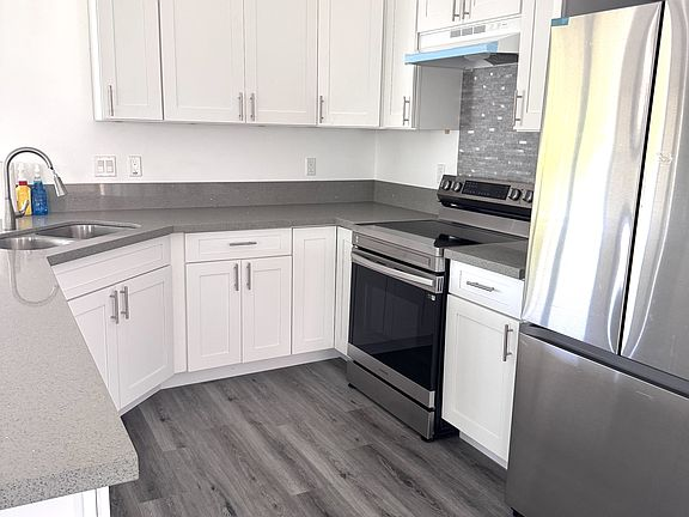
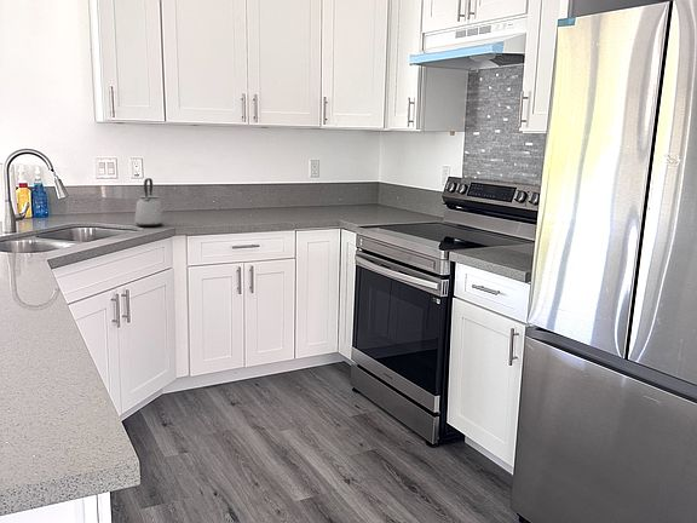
+ kettle [133,177,165,228]
